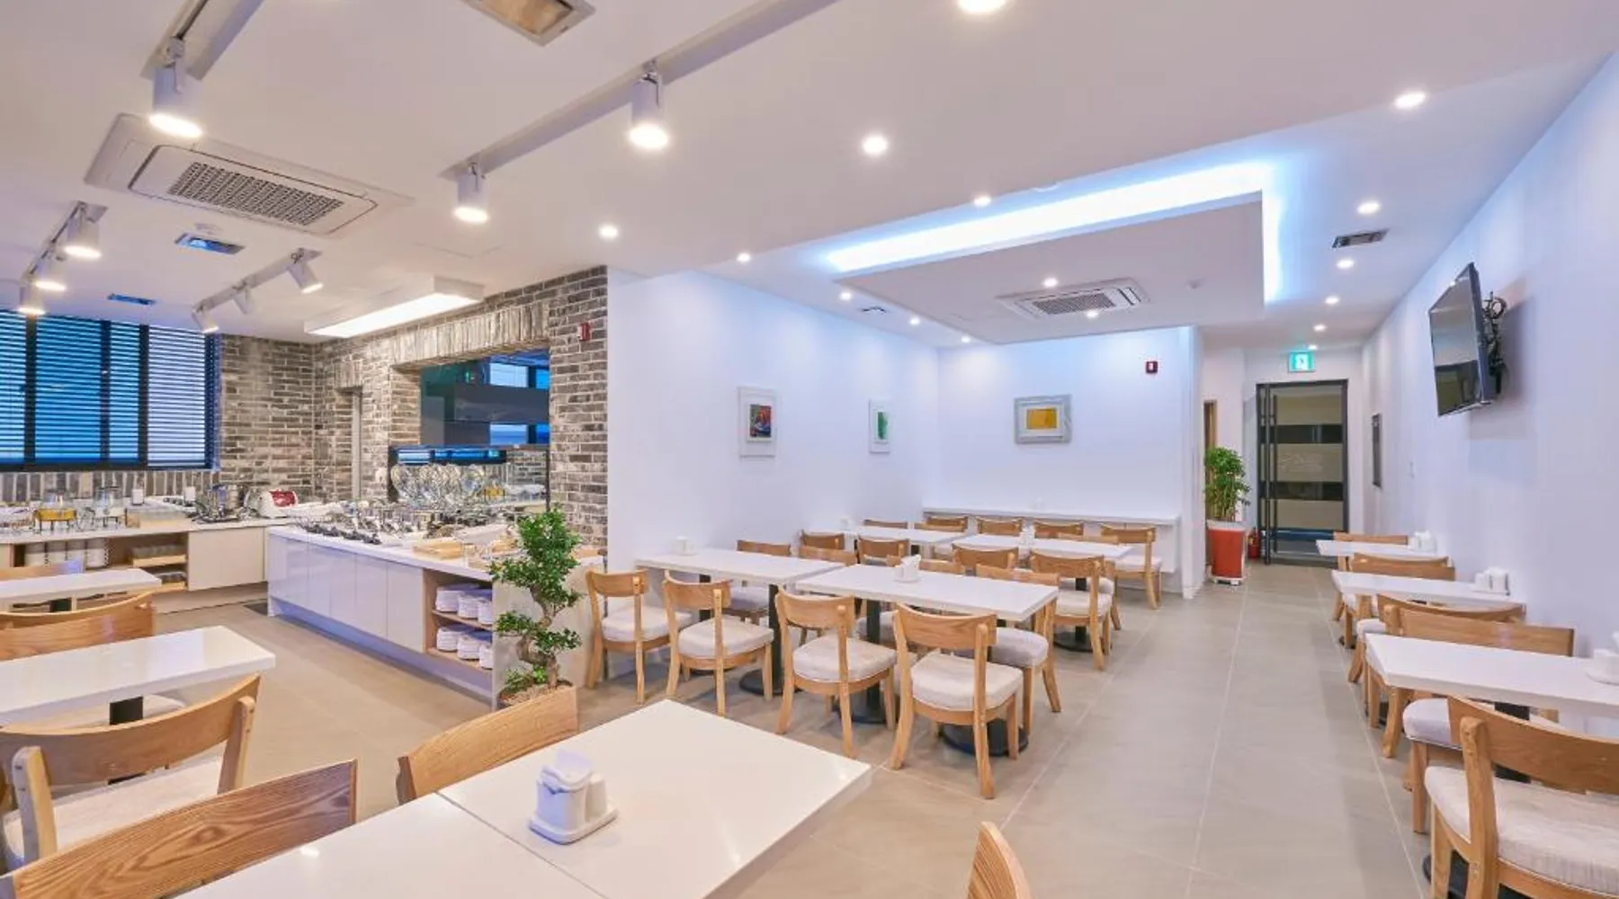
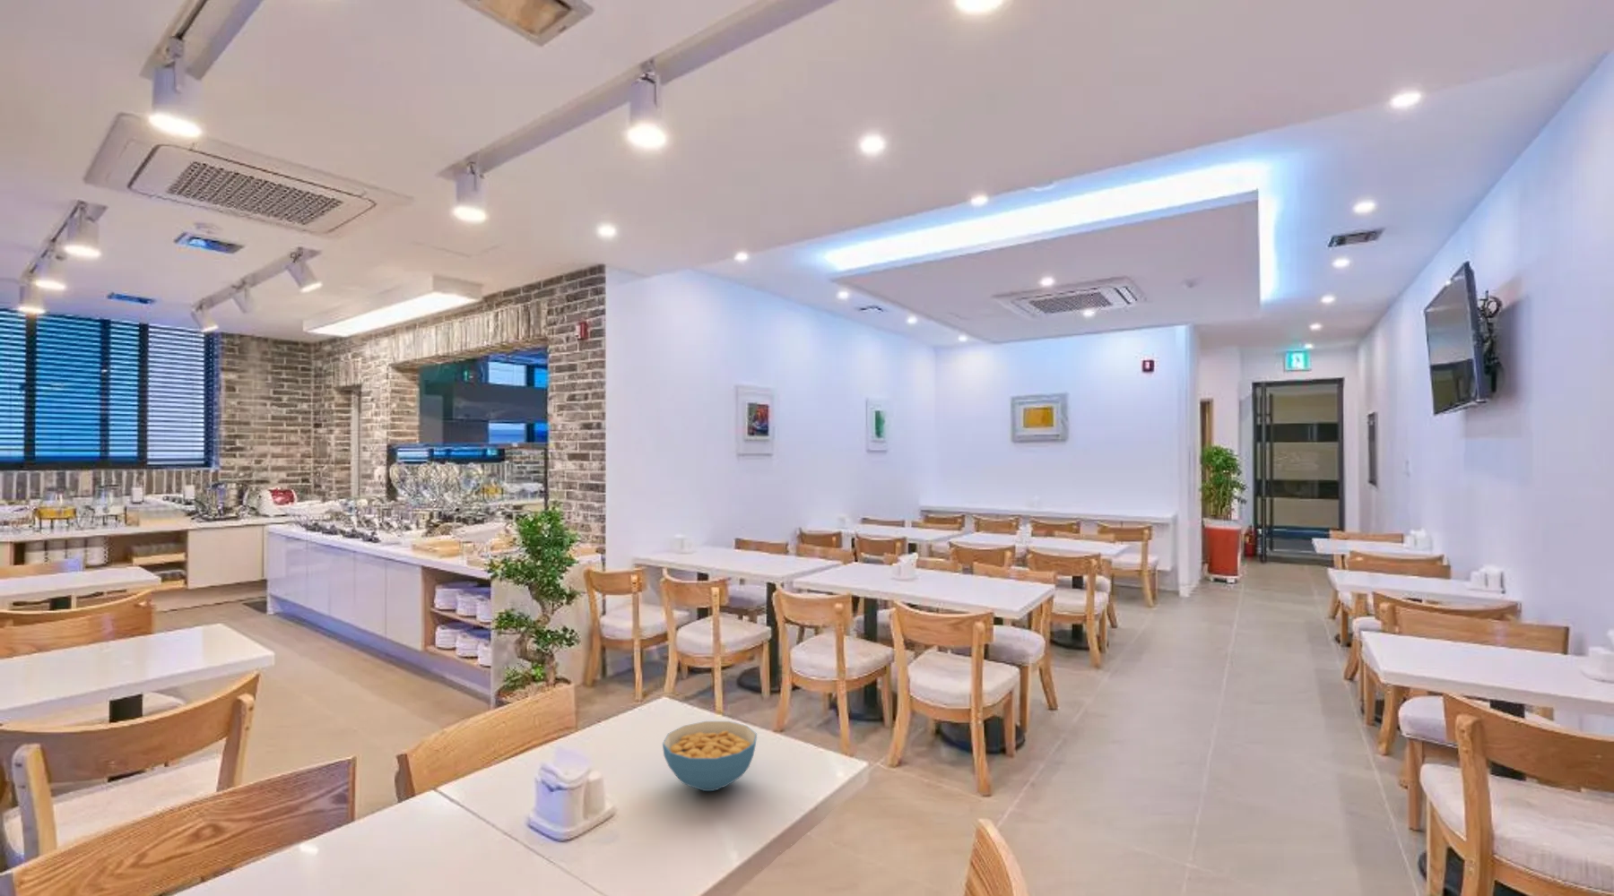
+ cereal bowl [661,721,757,792]
